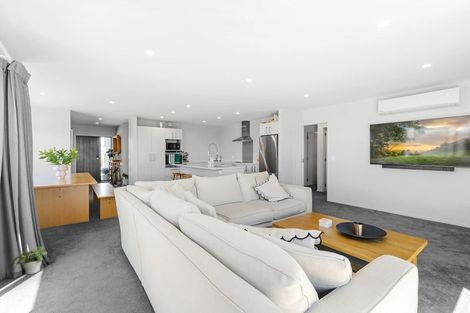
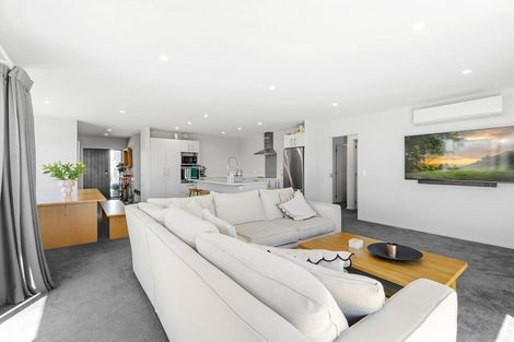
- potted plant [12,245,48,275]
